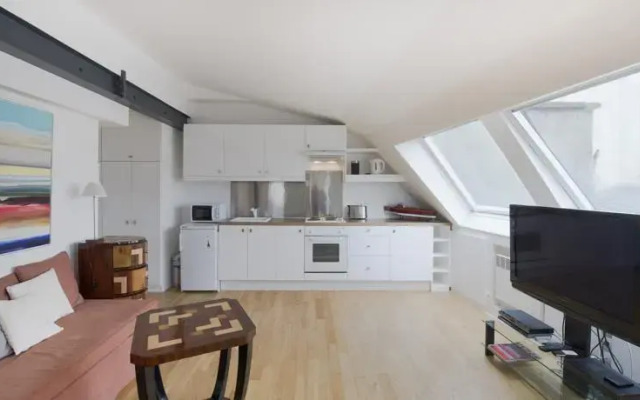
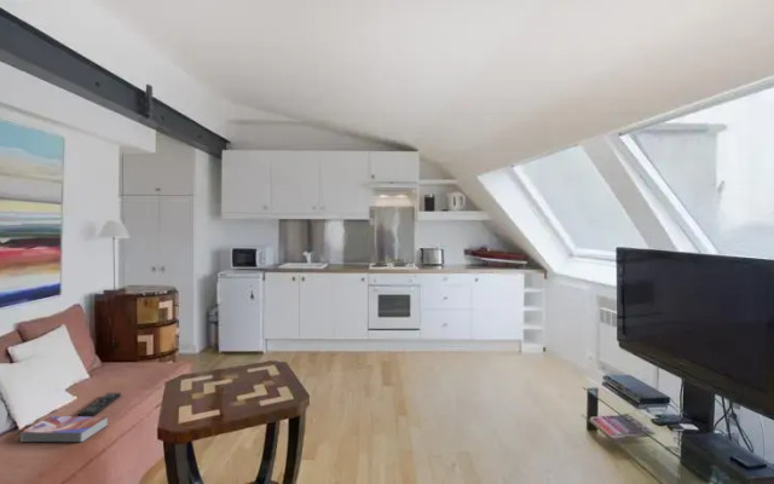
+ remote control [77,391,122,416]
+ textbook [19,415,109,443]
